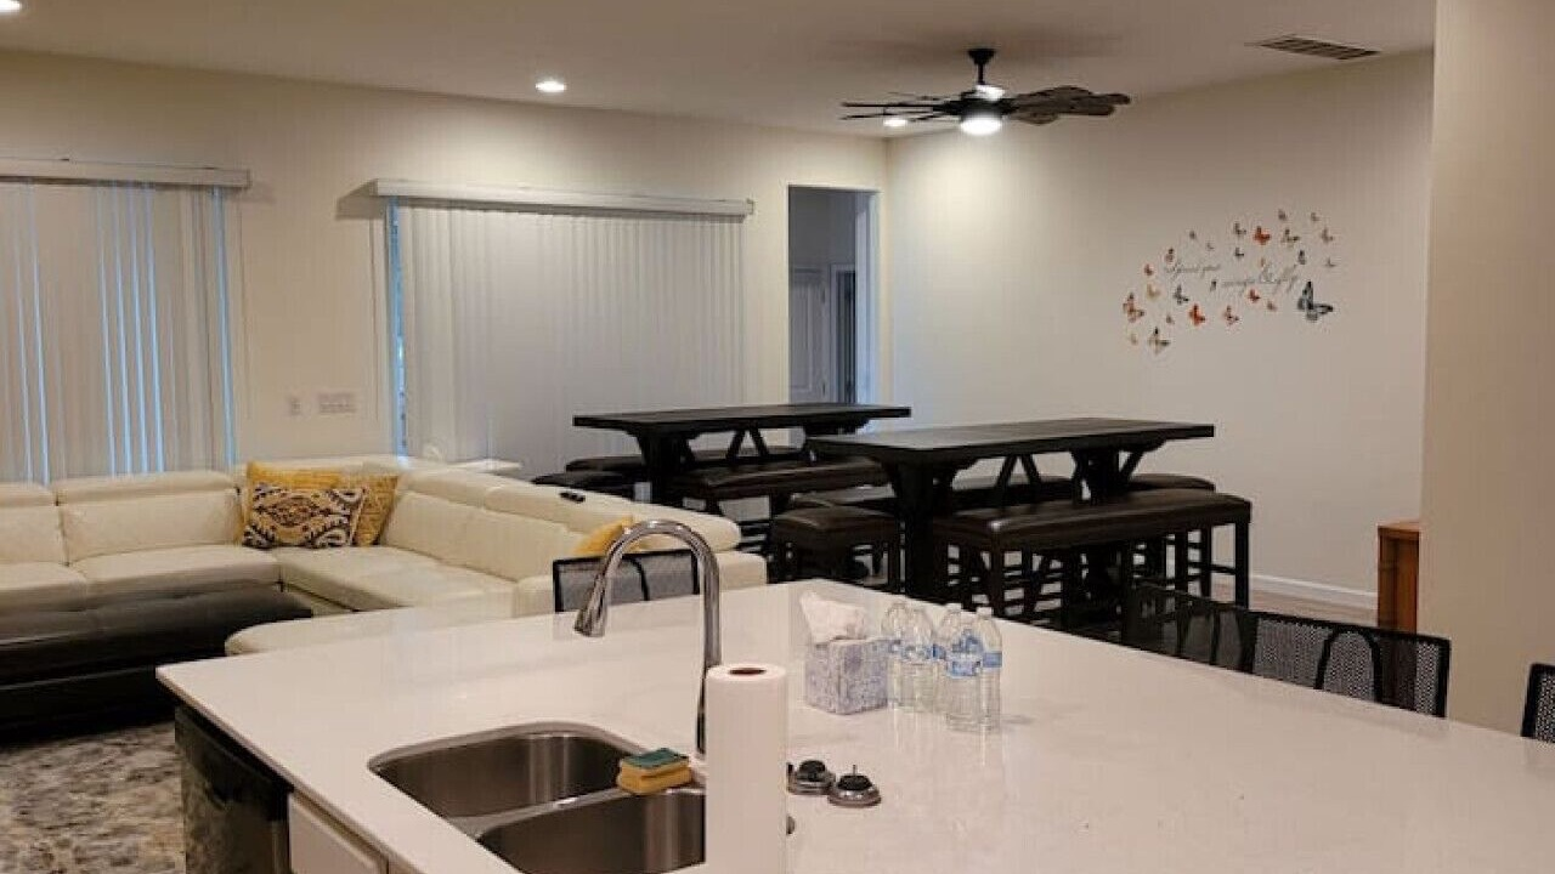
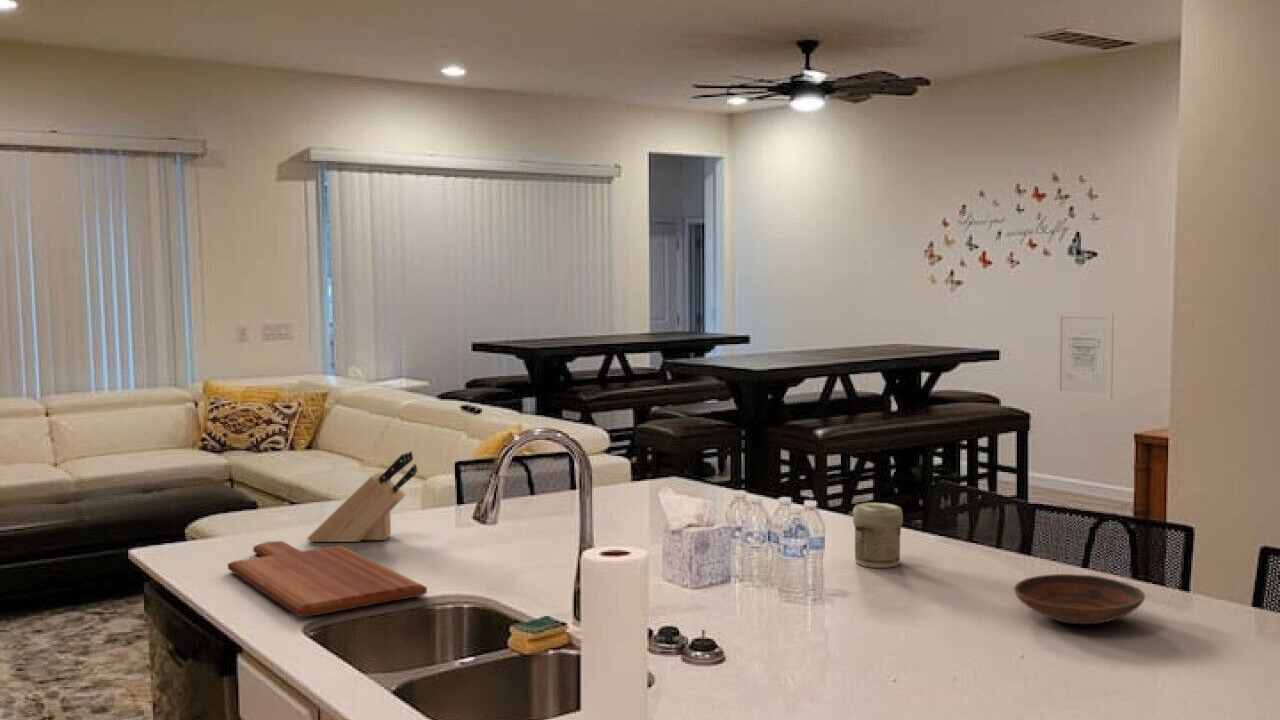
+ knife block [306,450,418,543]
+ bowl [1013,573,1146,625]
+ cutting board [227,540,428,618]
+ jar [852,502,904,569]
+ wall art [1055,311,1115,401]
